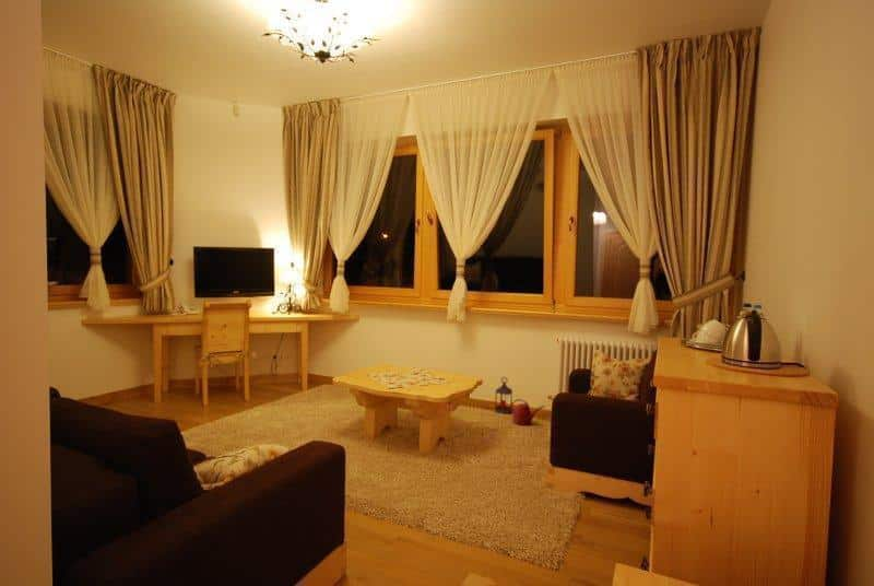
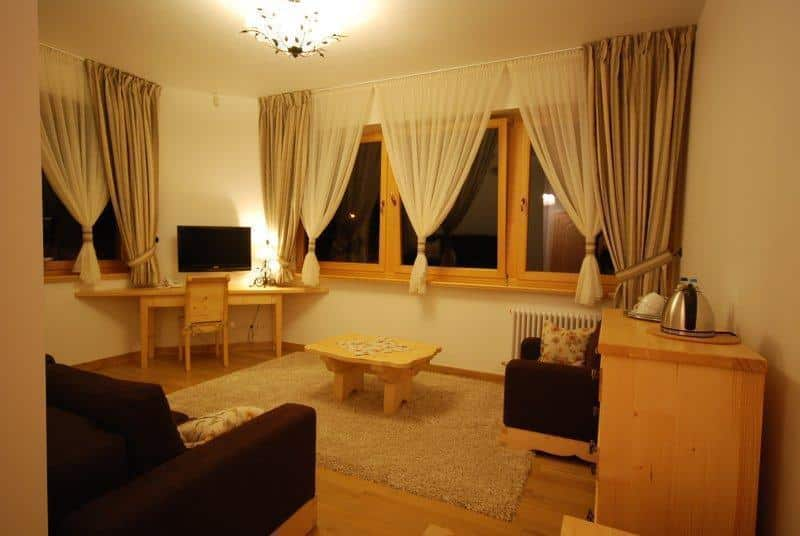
- watering can [510,398,545,426]
- lantern [494,376,513,414]
